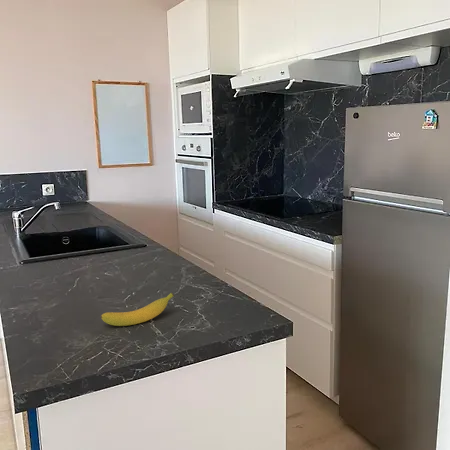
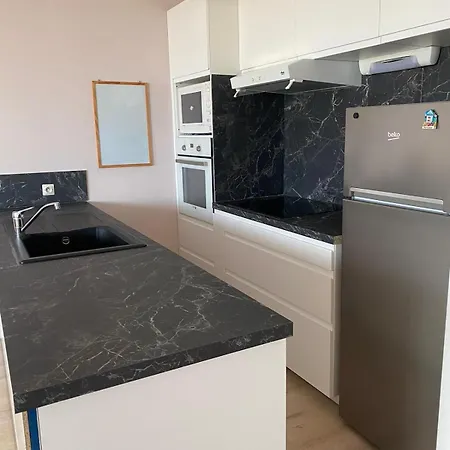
- banana [100,292,175,327]
